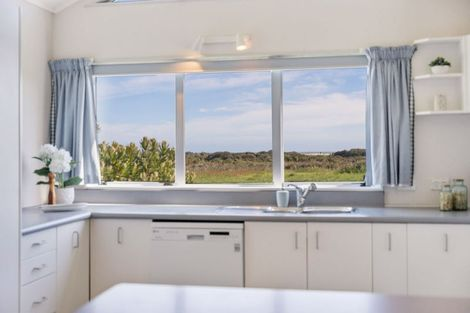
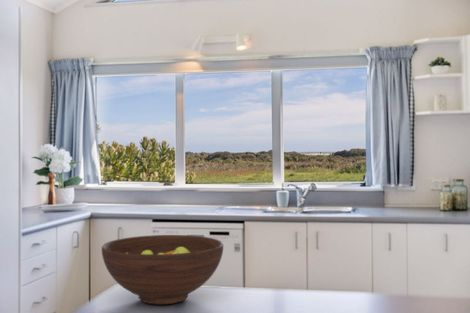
+ fruit bowl [101,234,224,305]
